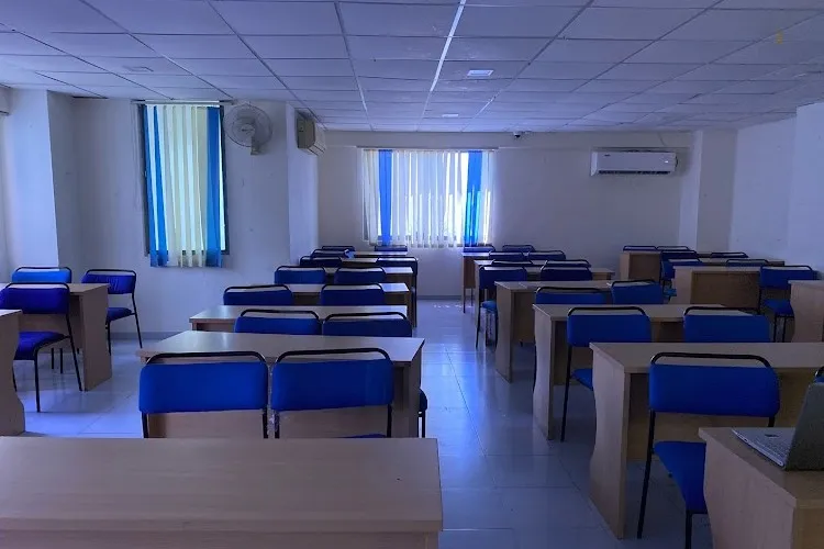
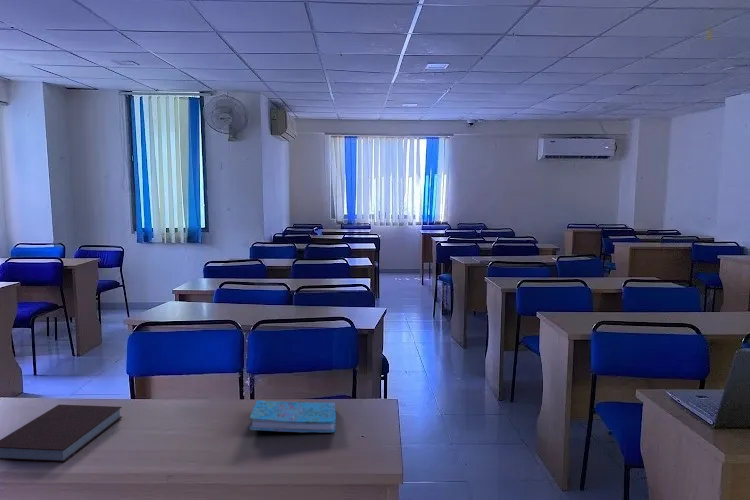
+ cover [248,399,337,434]
+ notebook [0,404,123,463]
